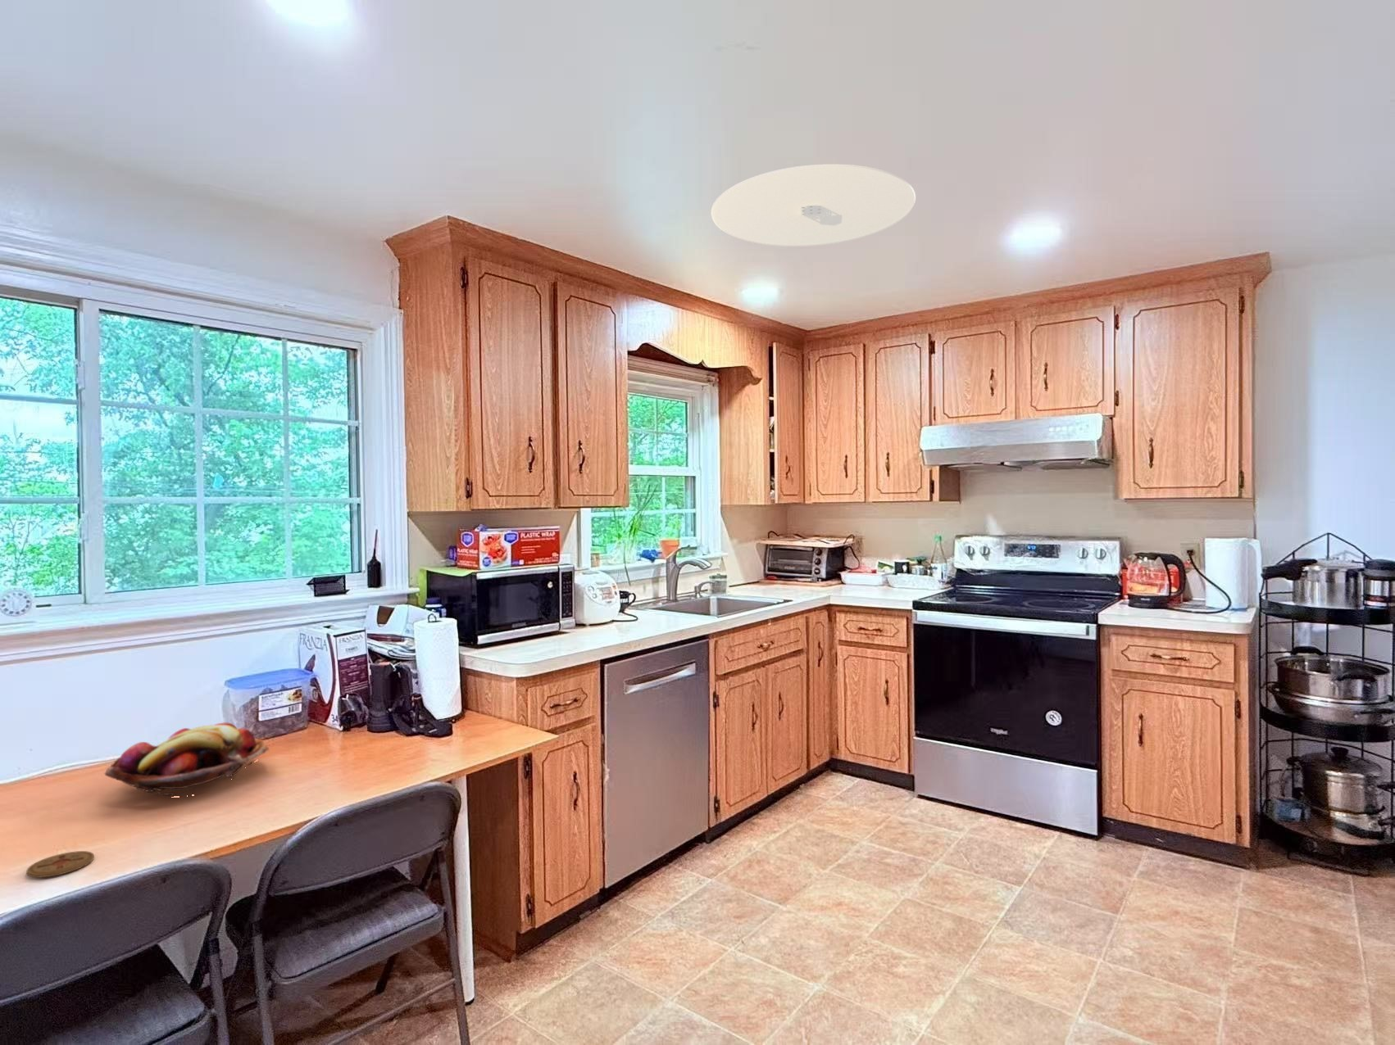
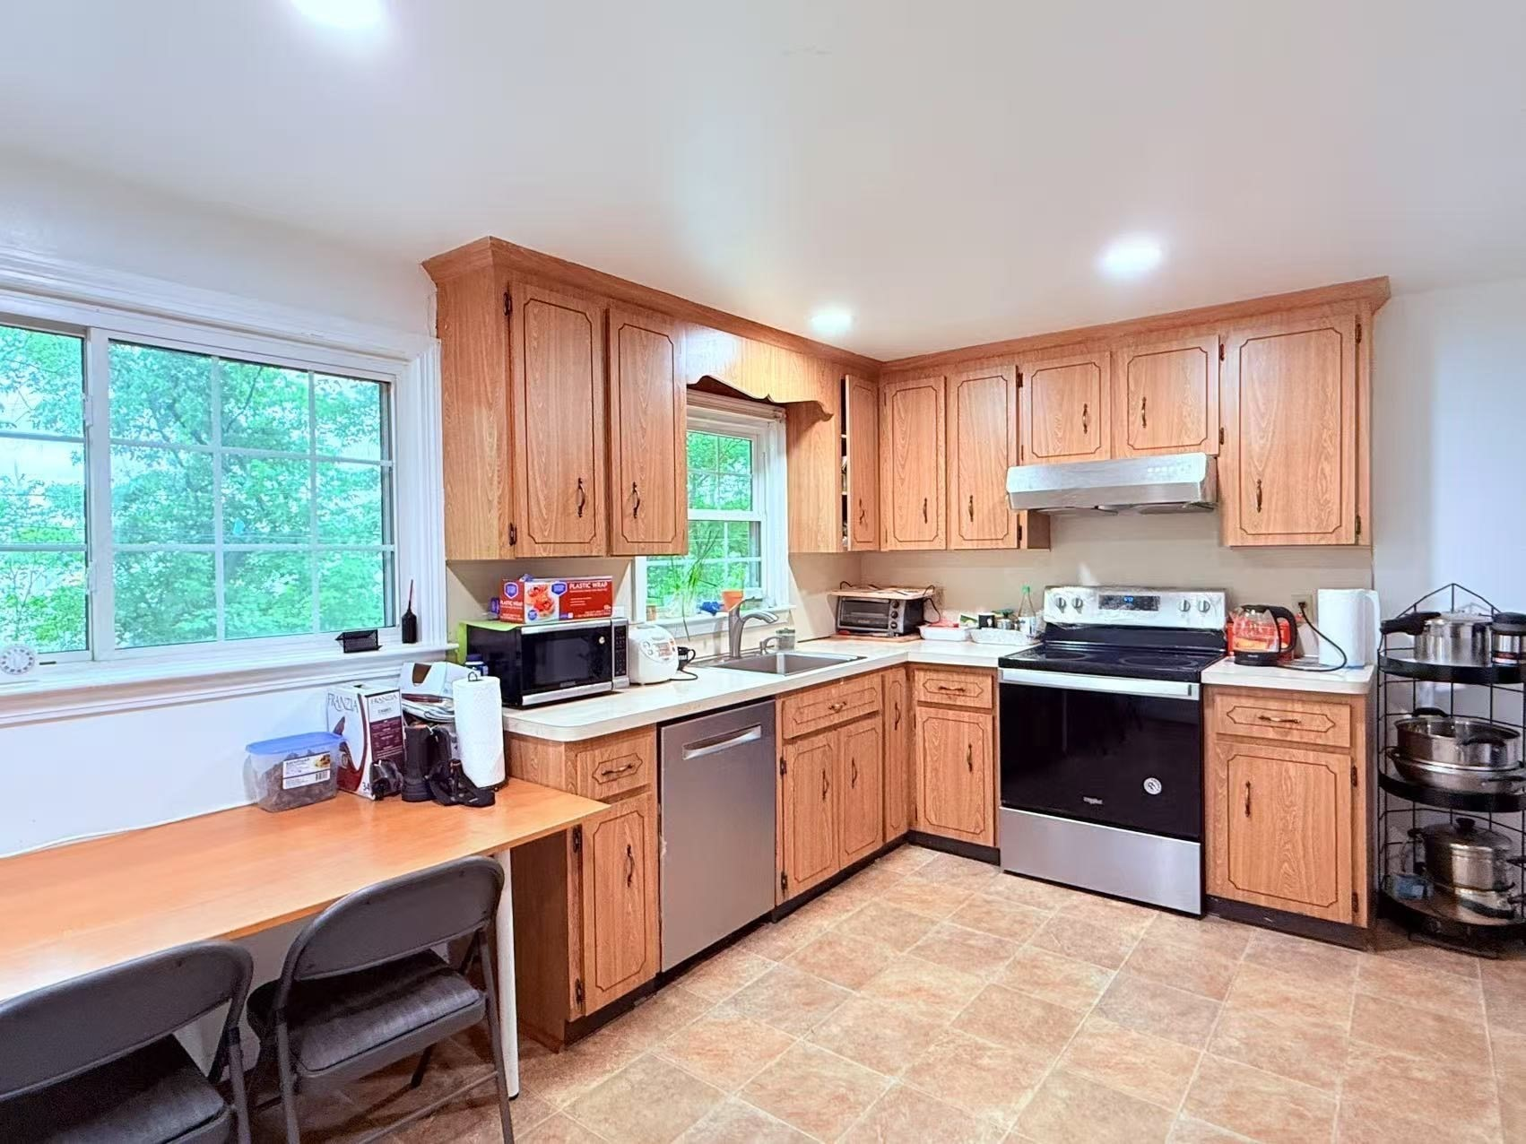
- fruit basket [103,722,269,798]
- ceiling light [711,162,916,247]
- coaster [25,850,96,879]
